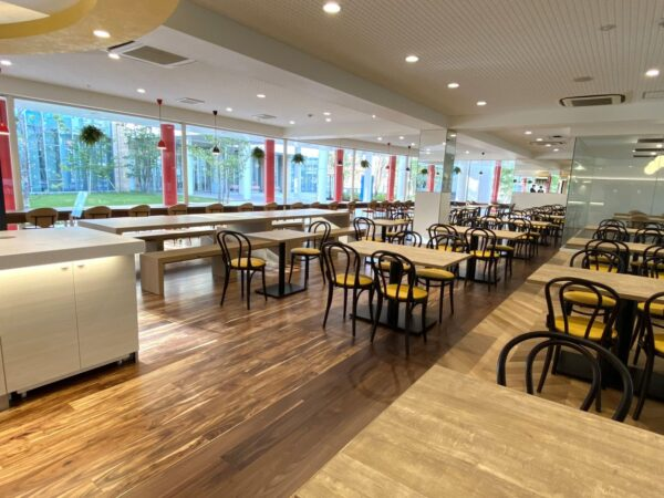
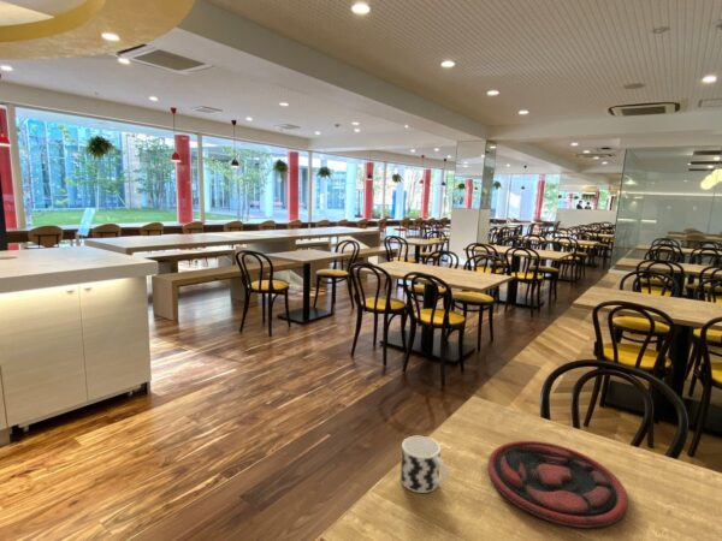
+ plate [486,440,629,529]
+ cup [400,435,449,494]
